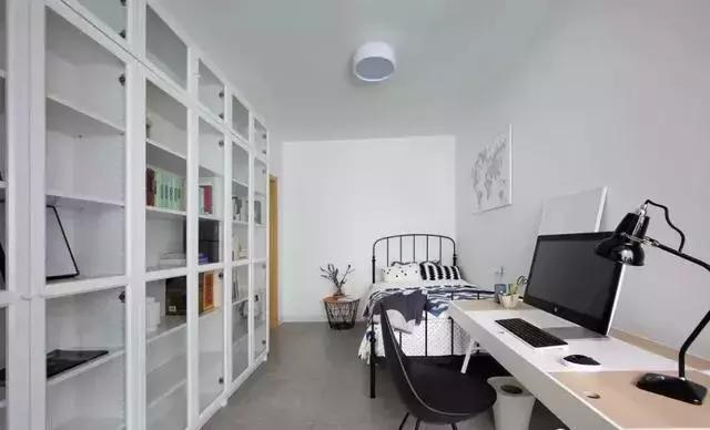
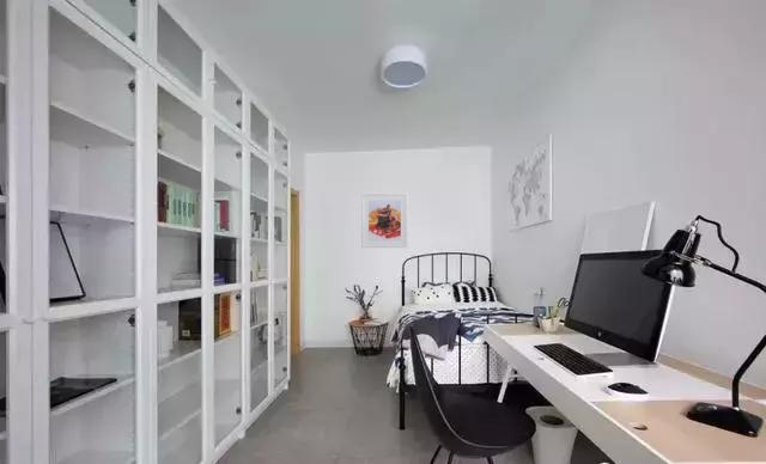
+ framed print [360,191,409,249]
